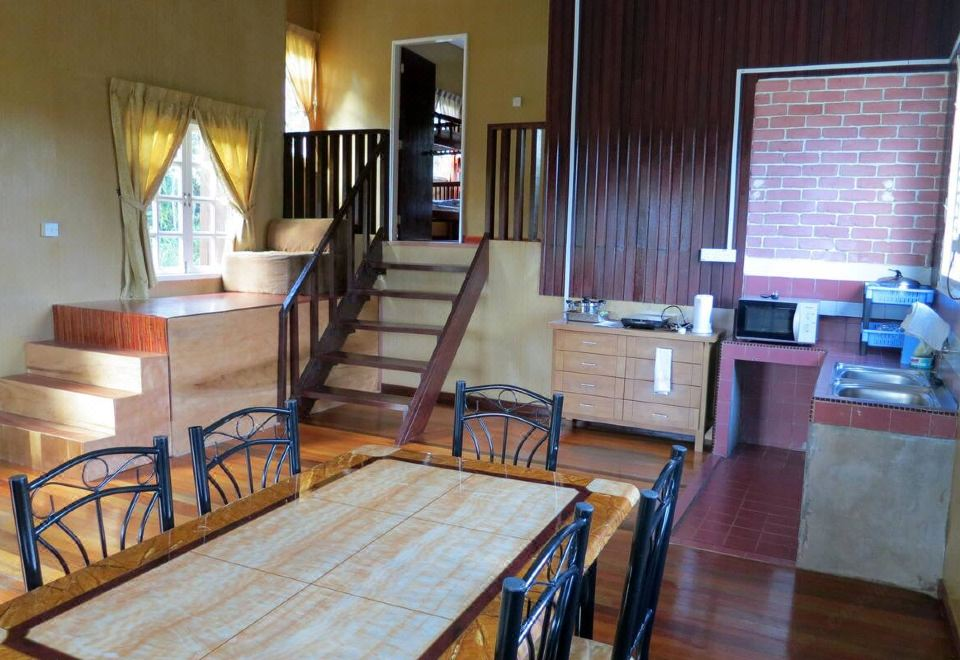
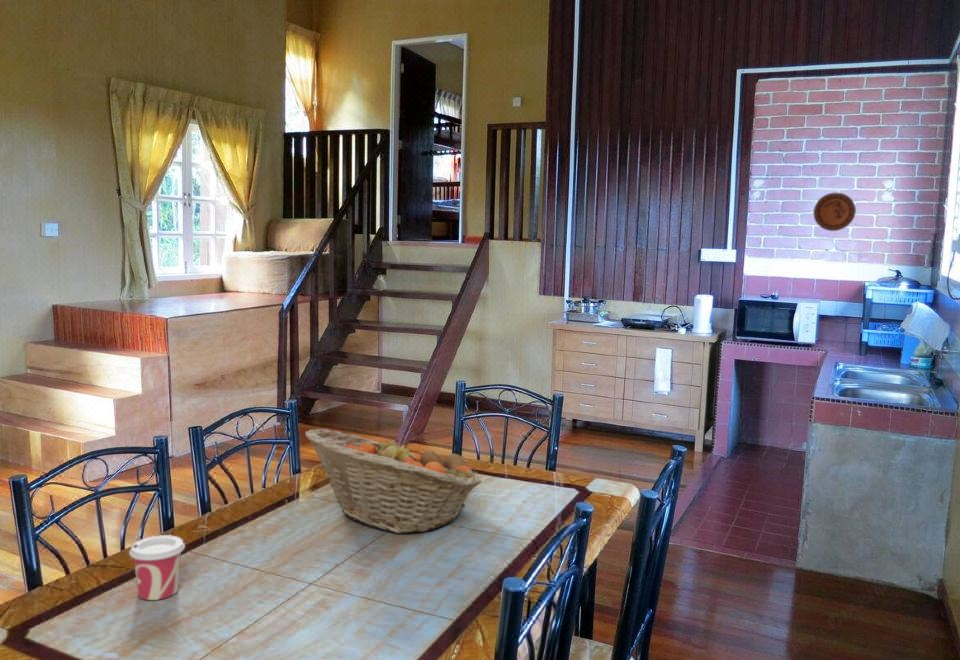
+ cup [128,534,186,601]
+ decorative plate [812,192,857,232]
+ fruit basket [304,428,483,534]
